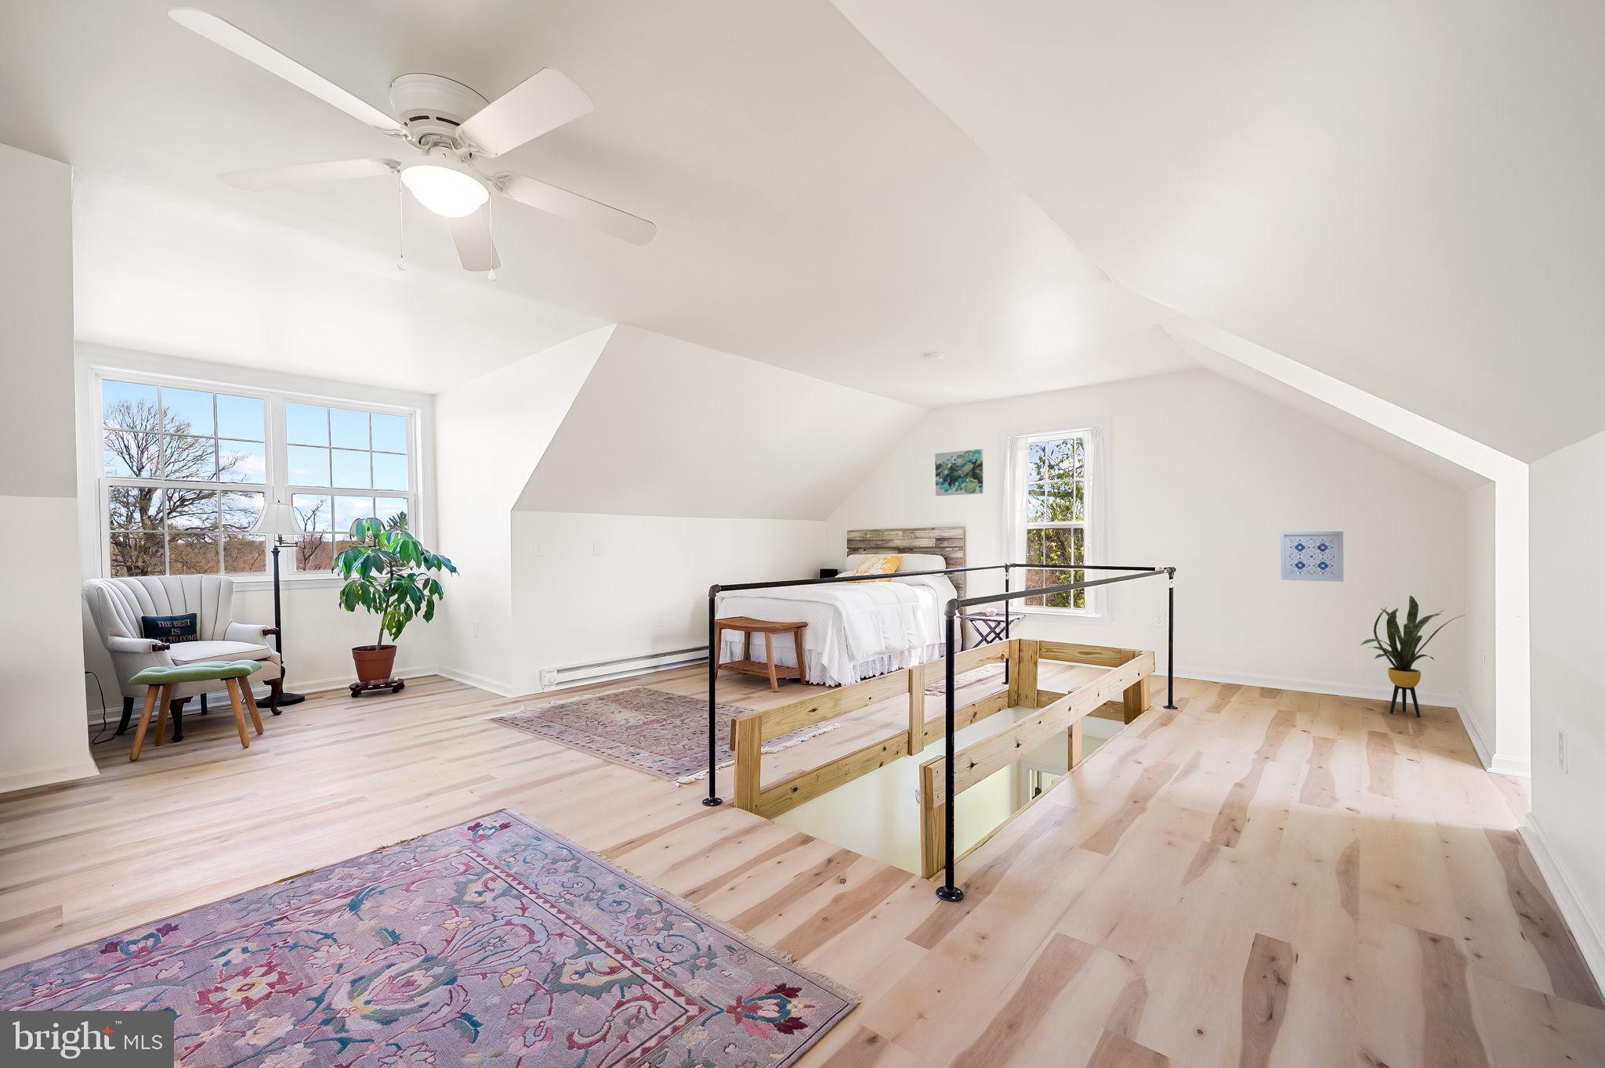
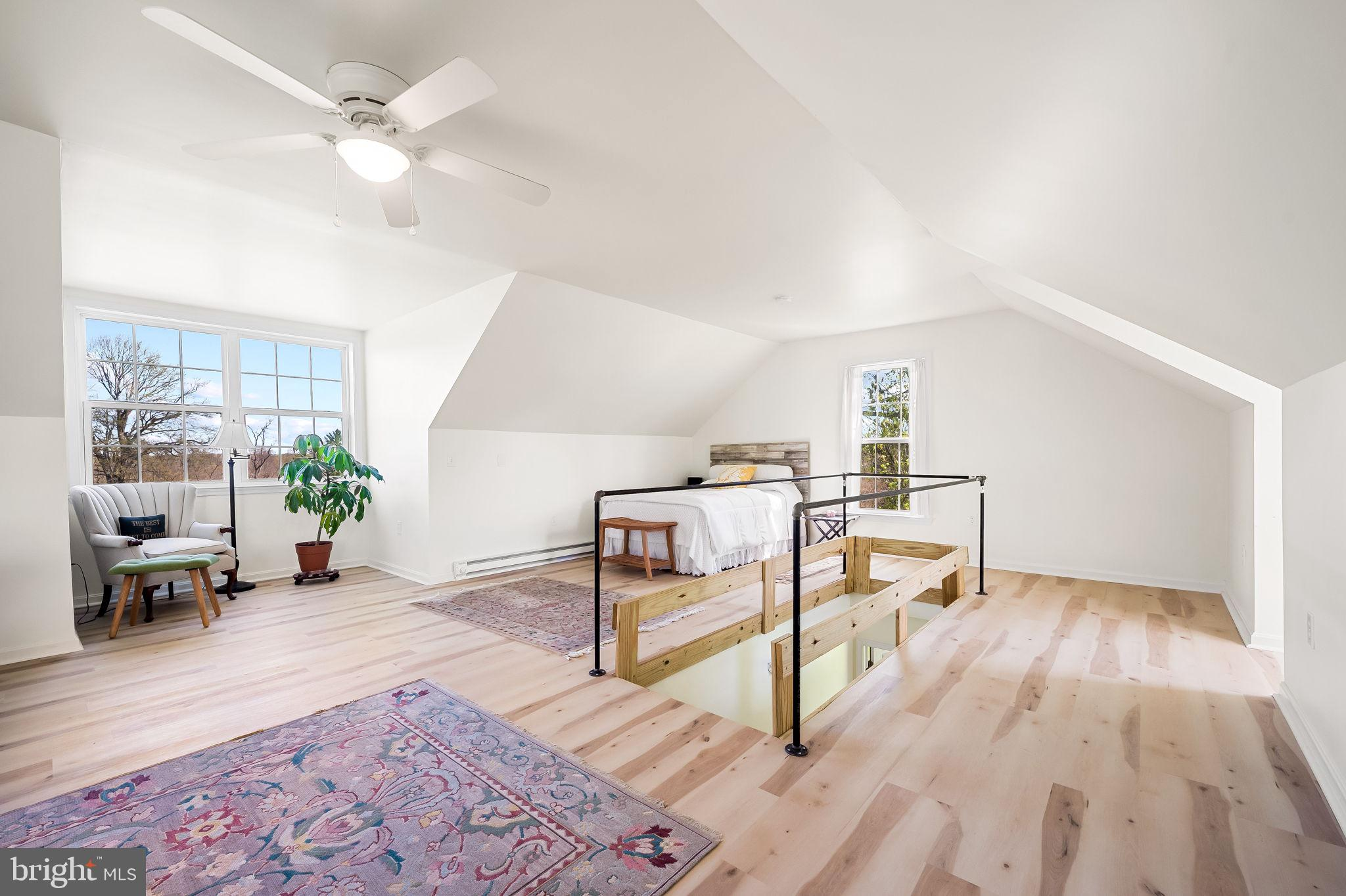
- wall art [1279,530,1344,583]
- house plant [1359,595,1464,718]
- wall art [934,448,984,496]
